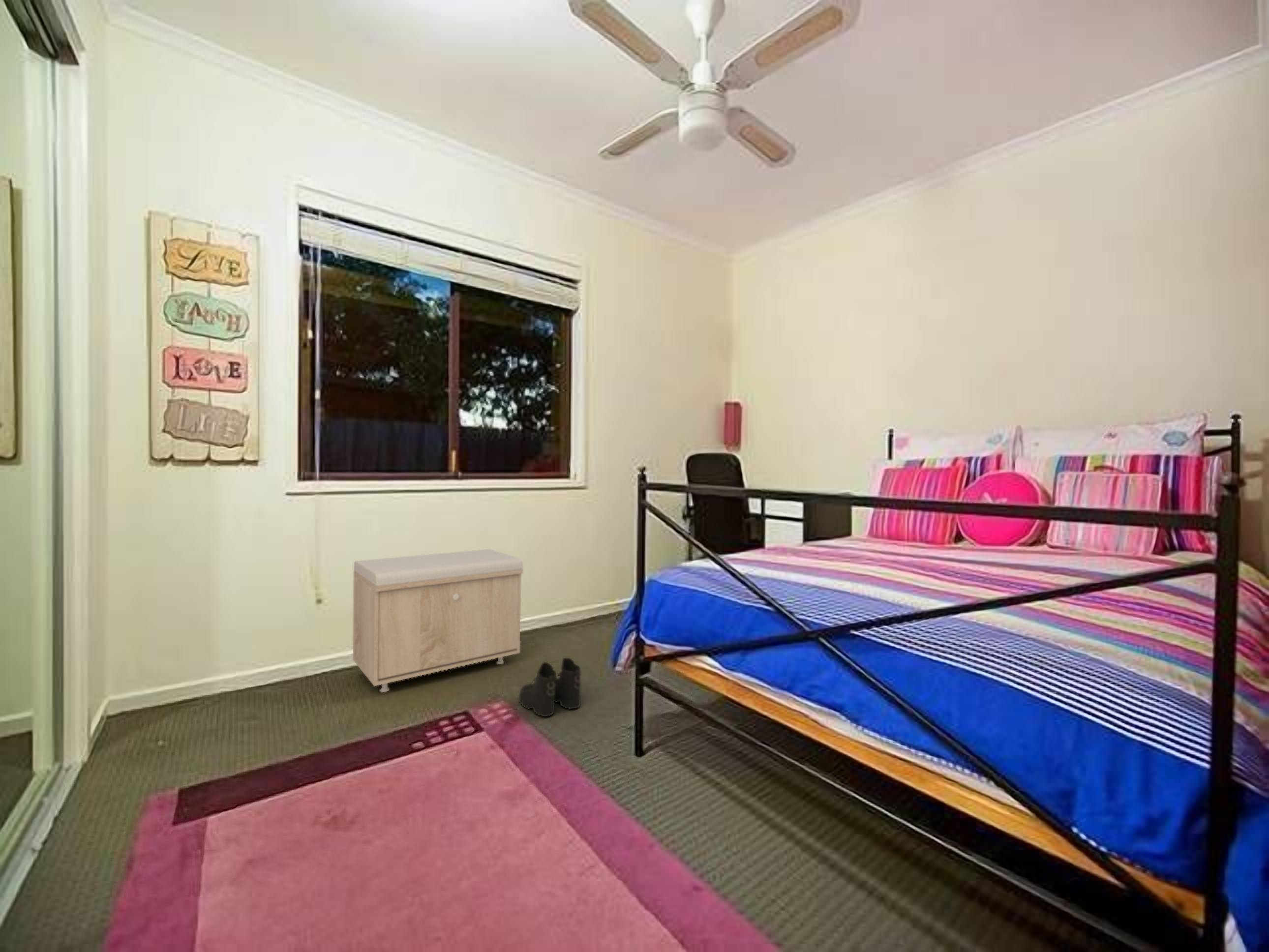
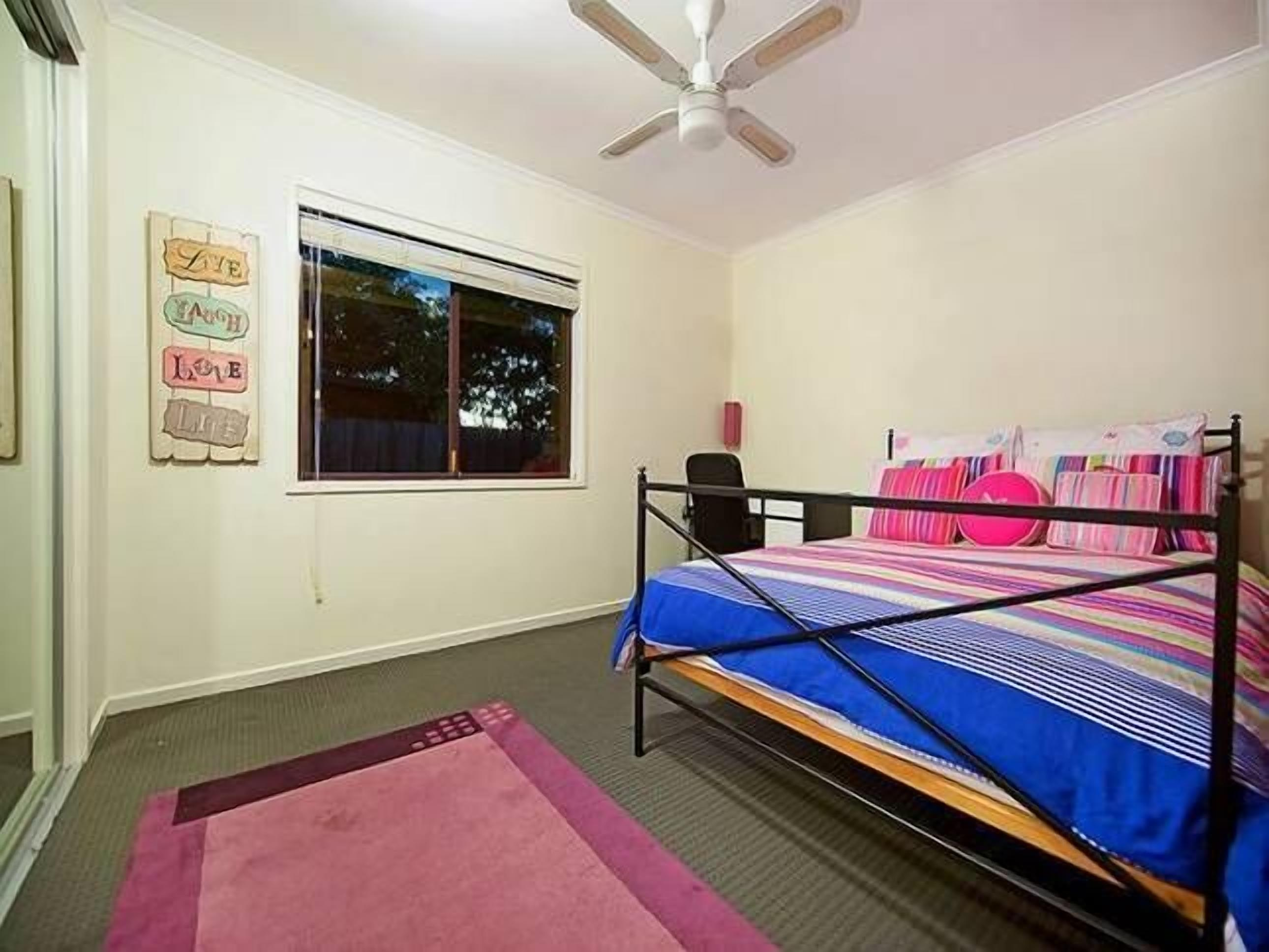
- boots [518,657,582,717]
- storage bench [352,549,523,693]
